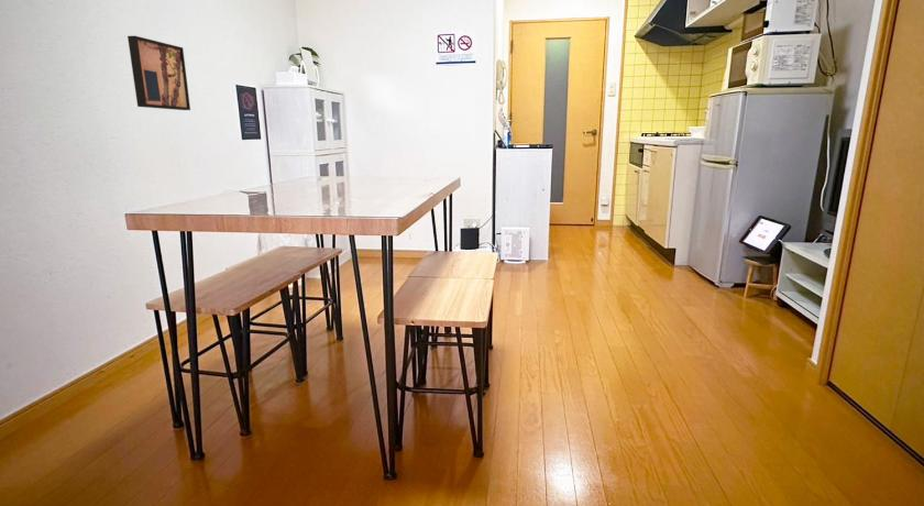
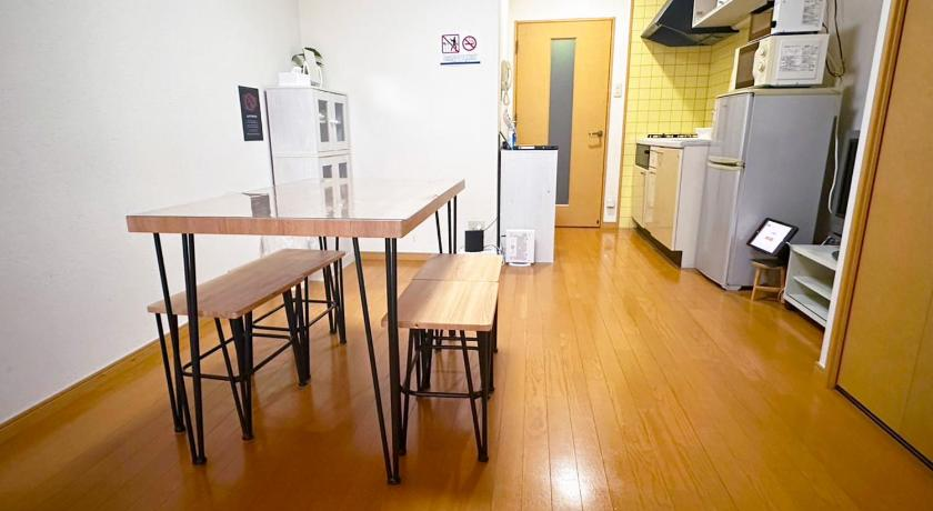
- wall art [127,35,191,111]
